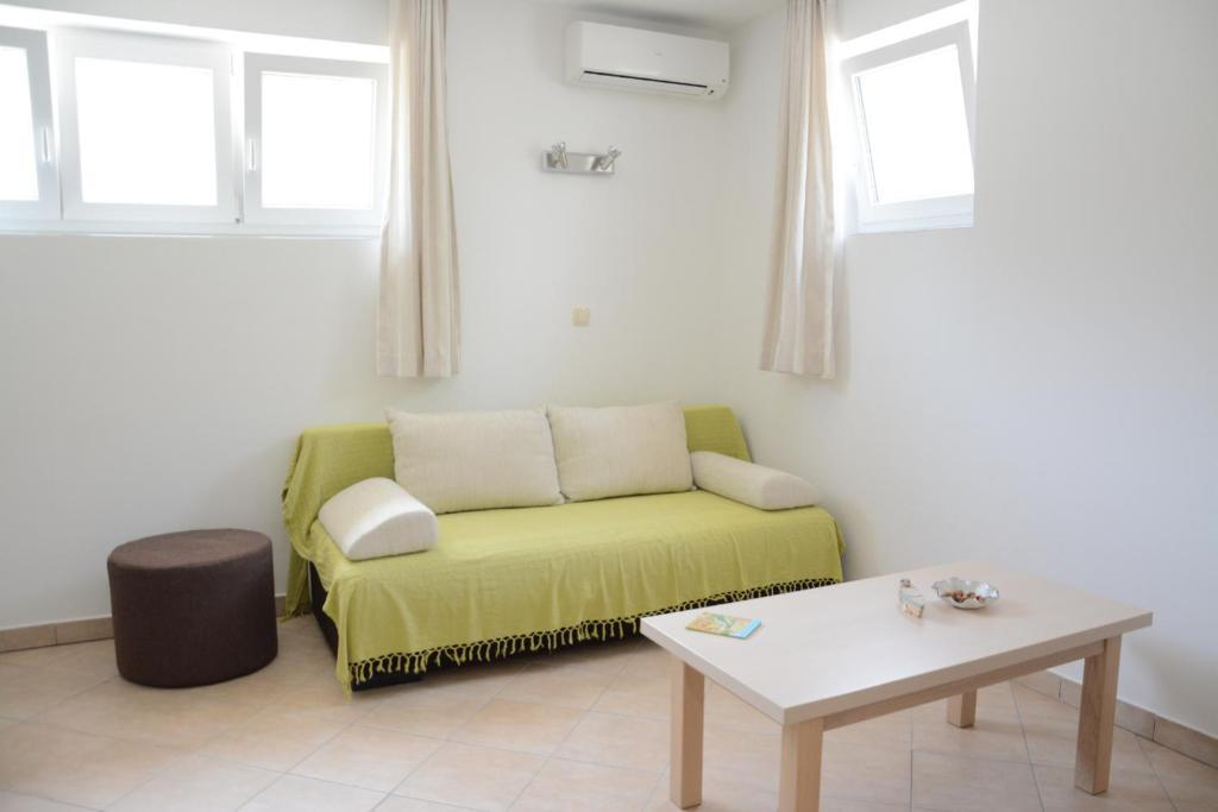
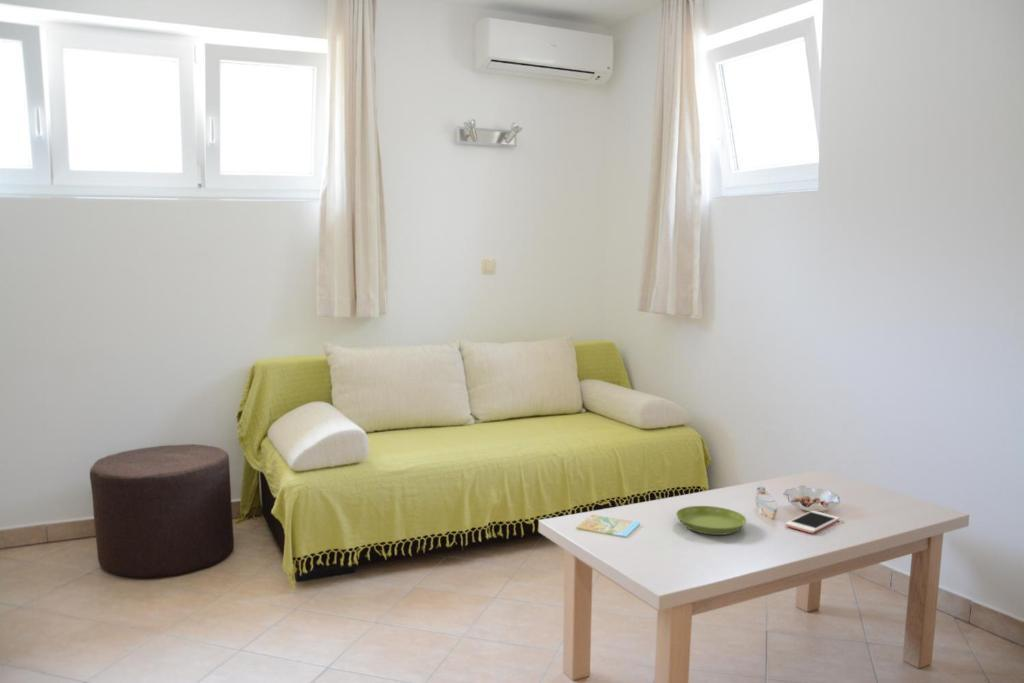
+ saucer [675,505,747,536]
+ cell phone [784,510,840,534]
